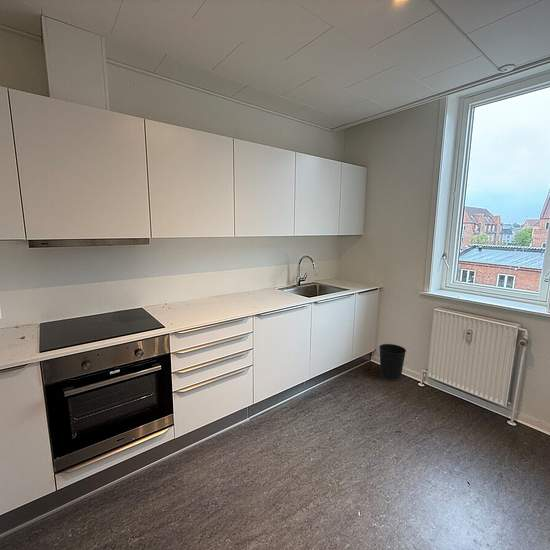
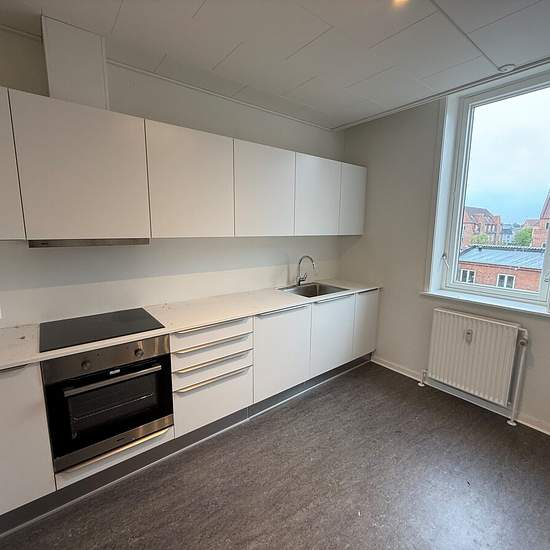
- wastebasket [378,343,407,382]
